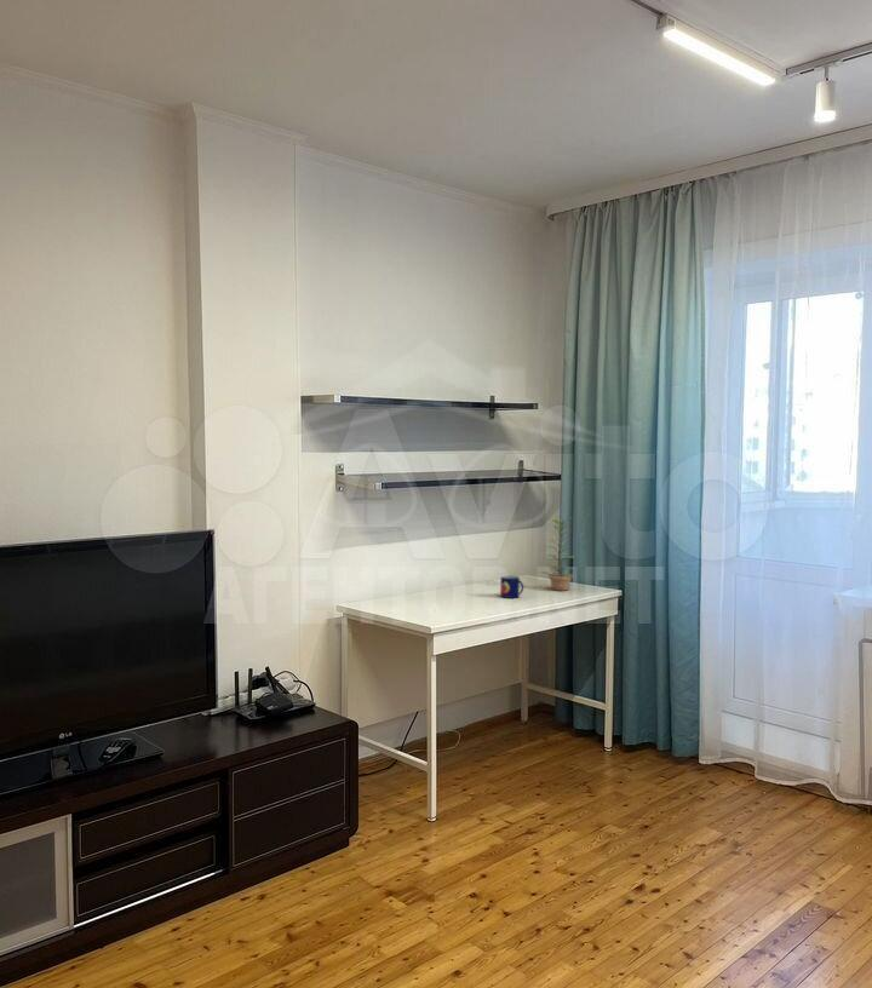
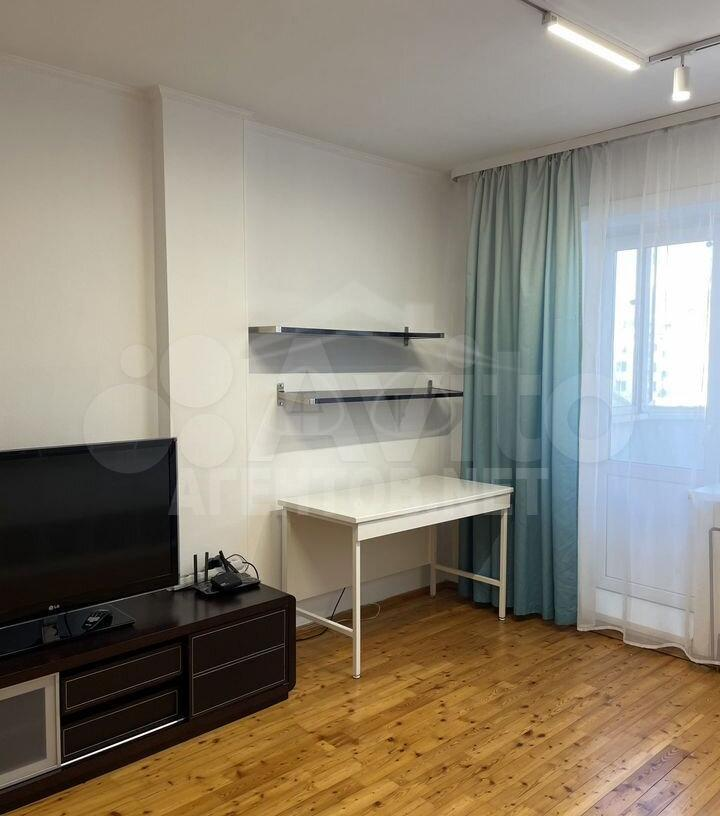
- mug [499,574,524,599]
- plant [540,515,576,592]
